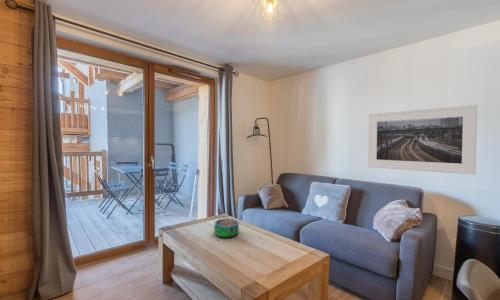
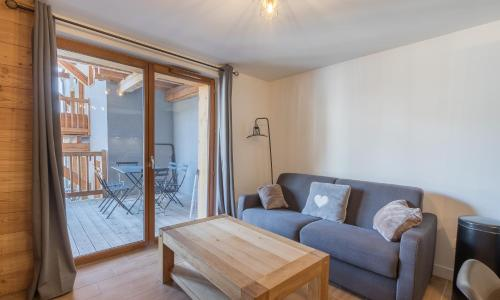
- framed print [367,104,478,176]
- decorative bowl [213,218,240,239]
